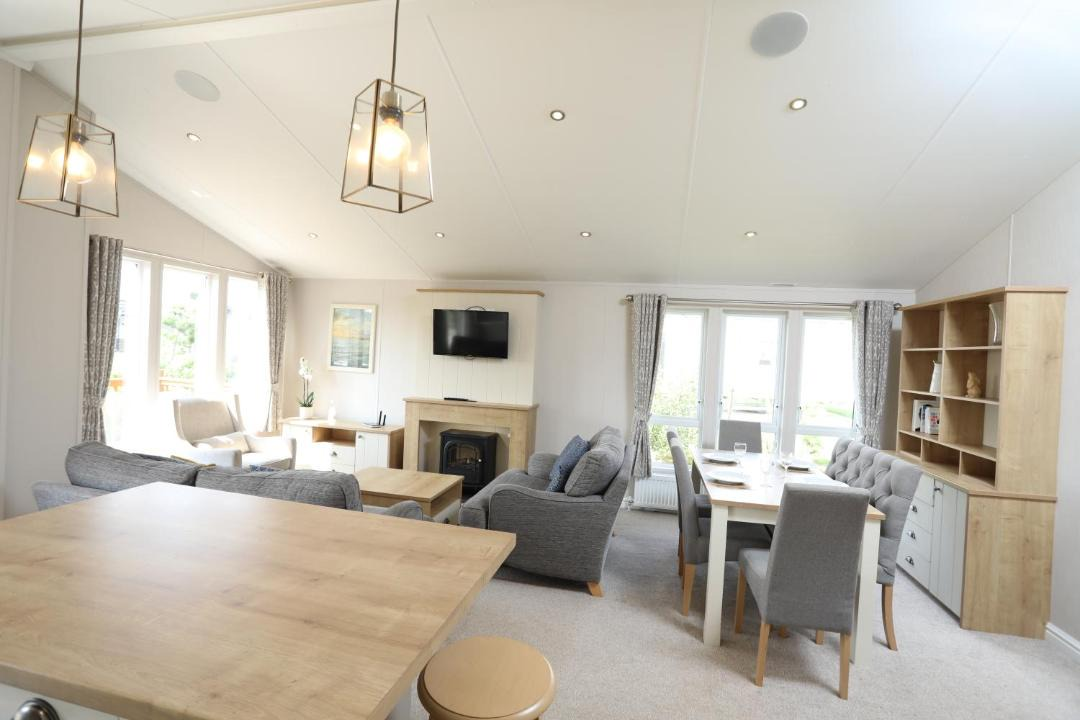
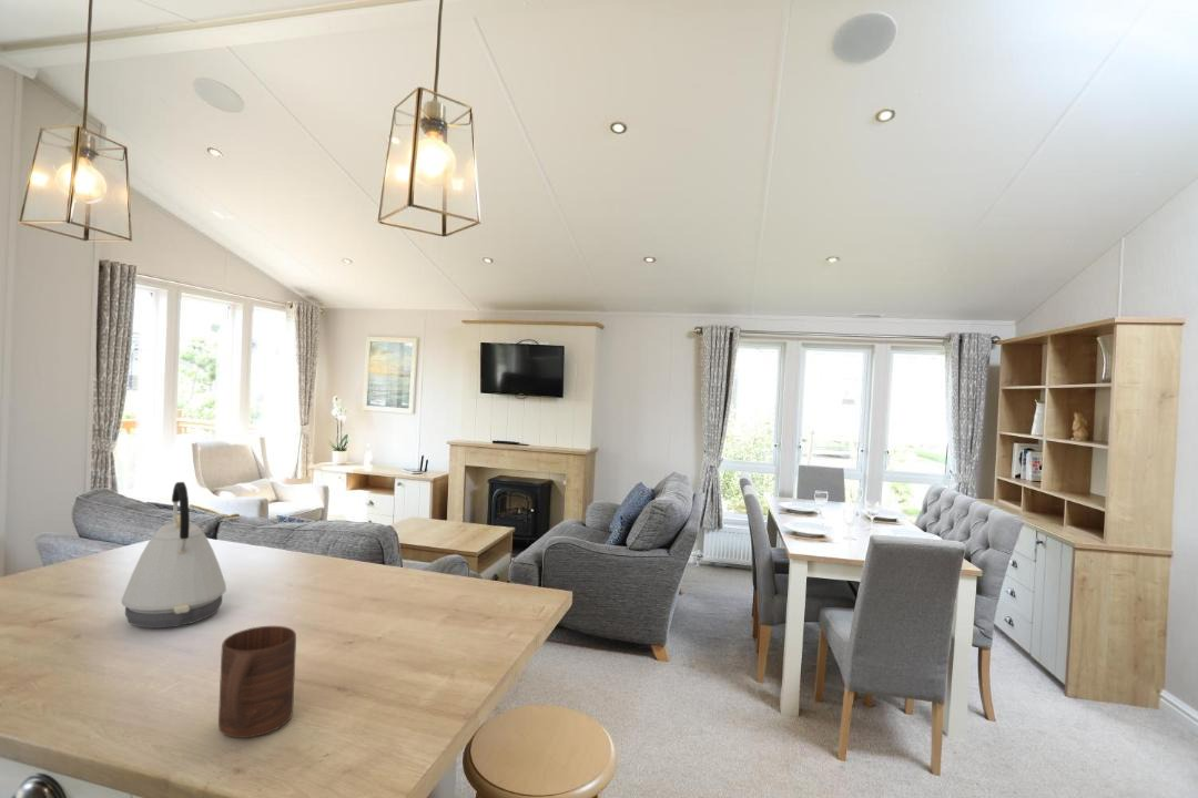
+ kettle [121,481,227,630]
+ cup [217,625,297,739]
